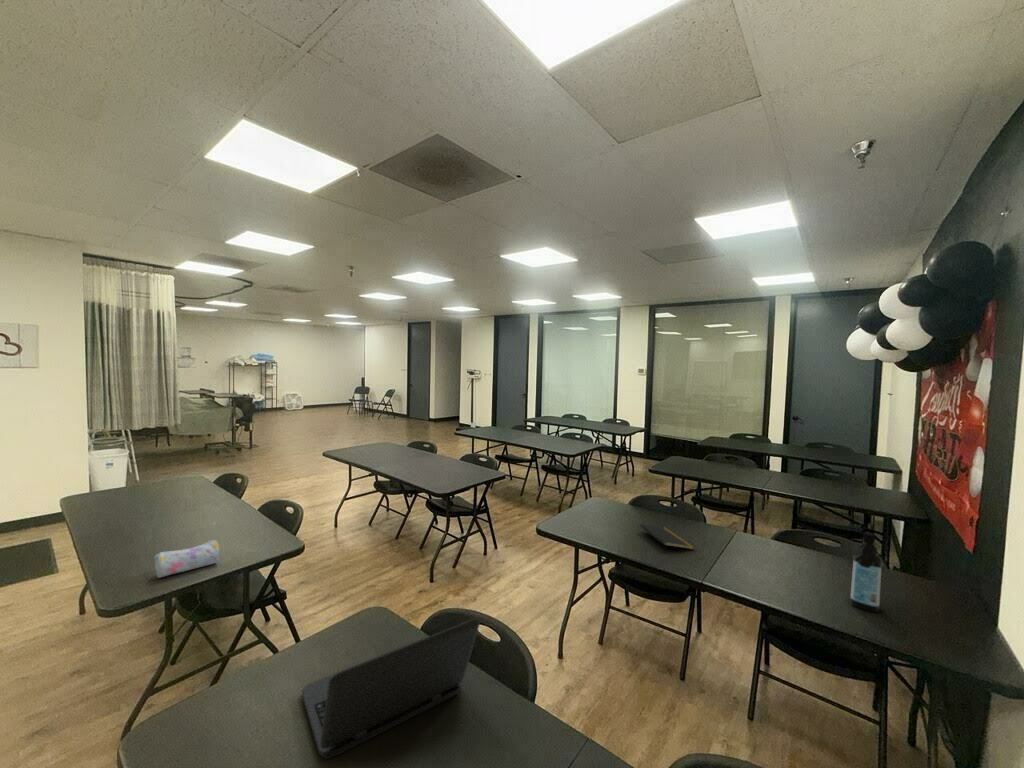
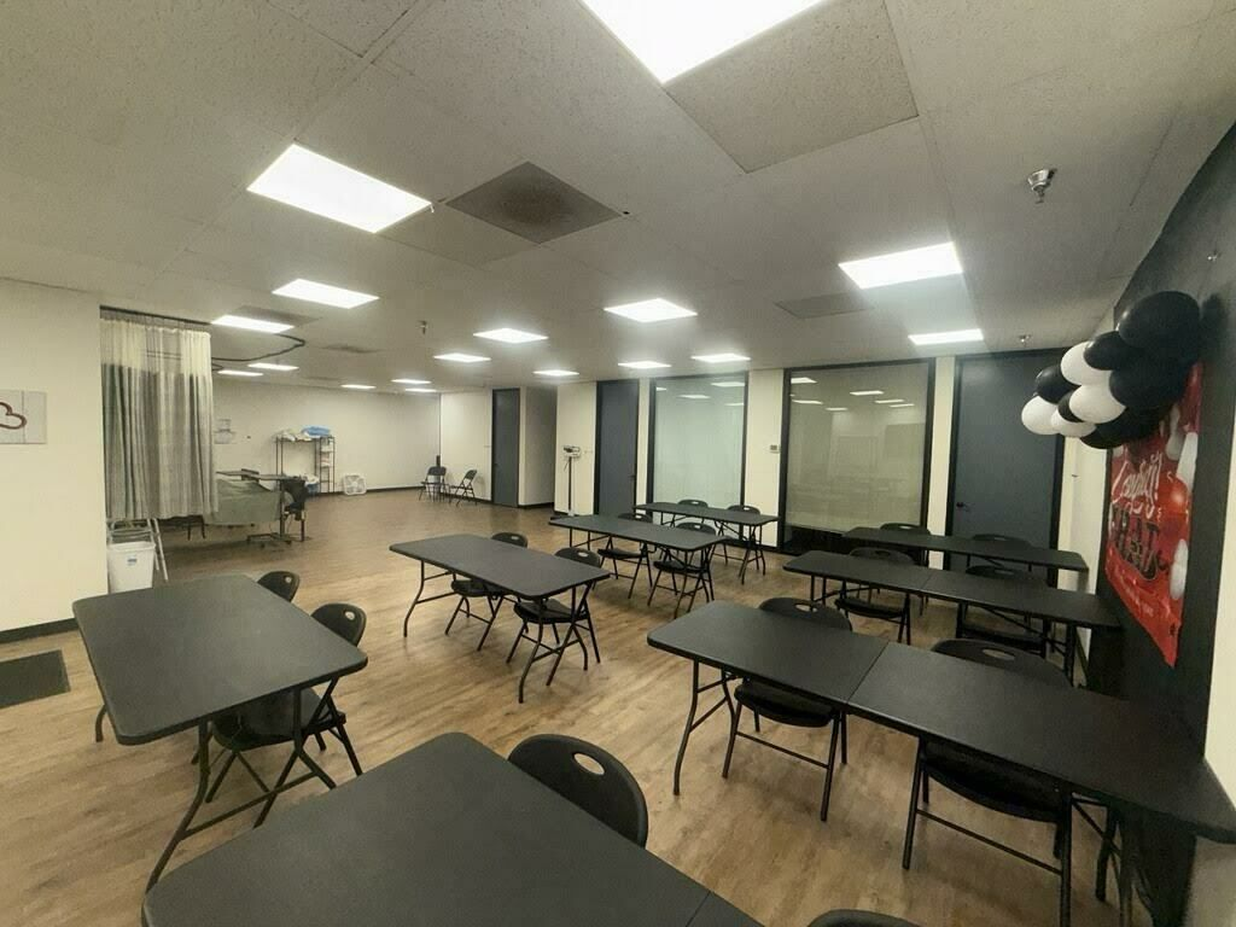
- pencil case [153,539,220,579]
- laptop [301,617,481,760]
- water bottle [849,531,884,613]
- notepad [639,523,695,553]
